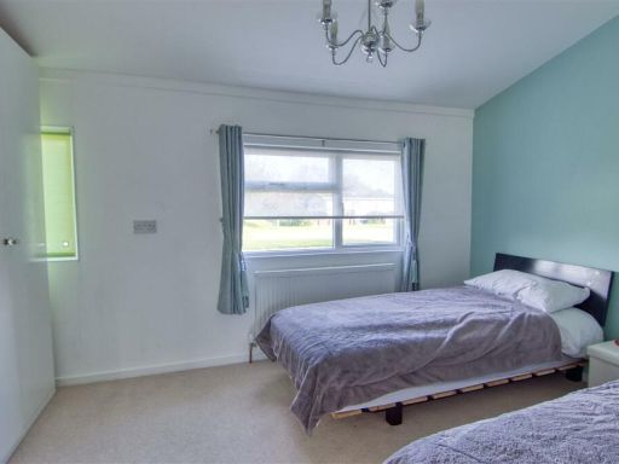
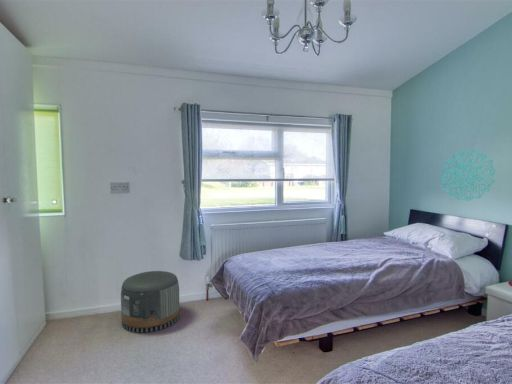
+ wall decoration [440,148,497,202]
+ pouf [120,270,181,333]
